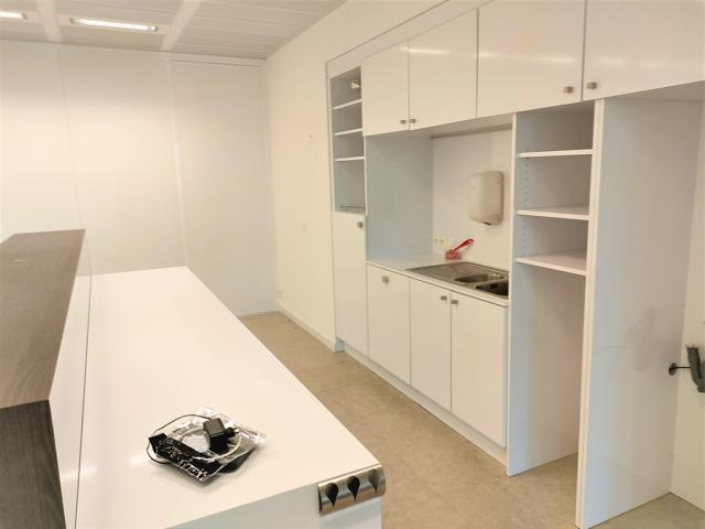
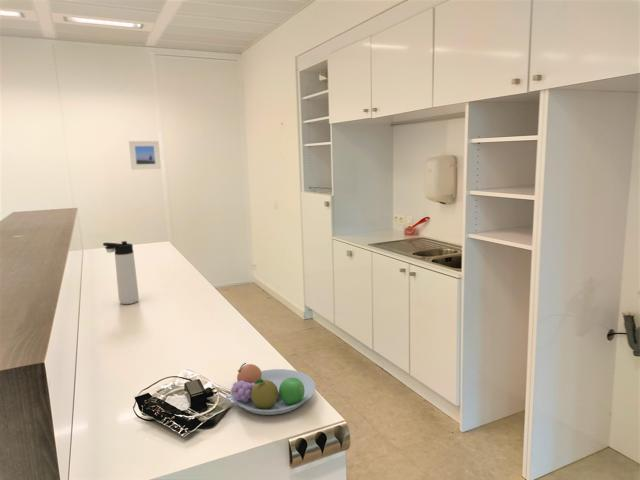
+ thermos bottle [102,240,140,305]
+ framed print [128,140,162,171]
+ fruit bowl [230,362,316,416]
